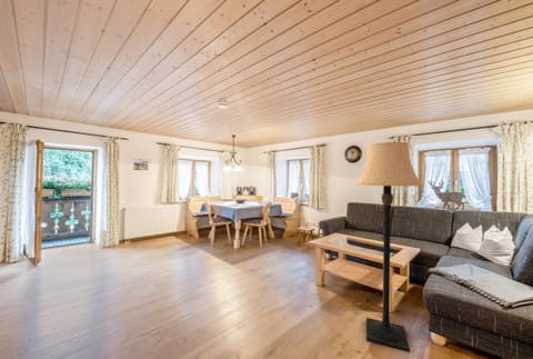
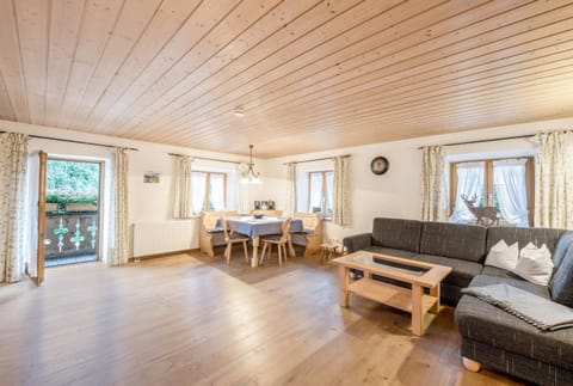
- lamp [354,141,425,353]
